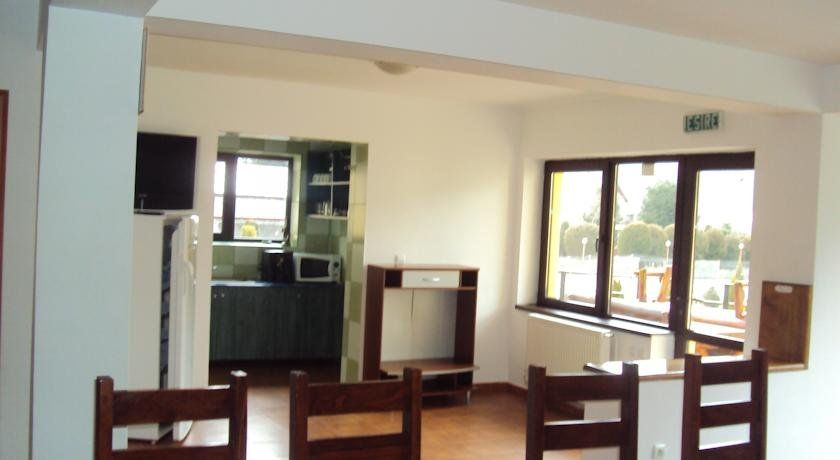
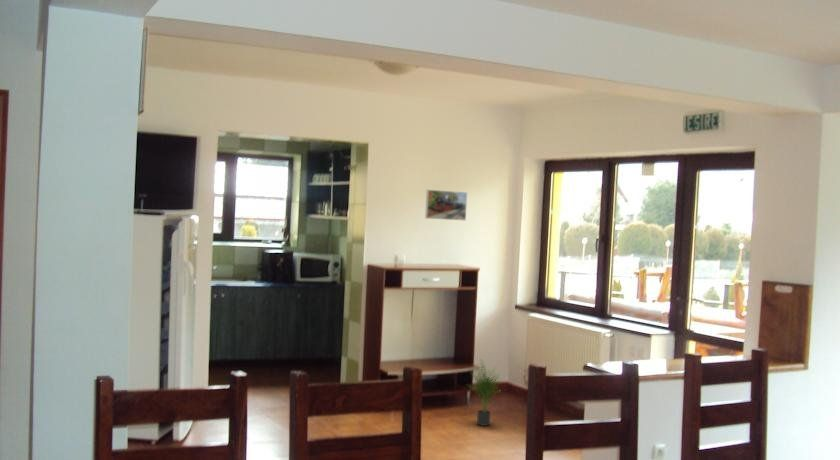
+ potted plant [467,360,502,427]
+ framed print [424,189,468,222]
